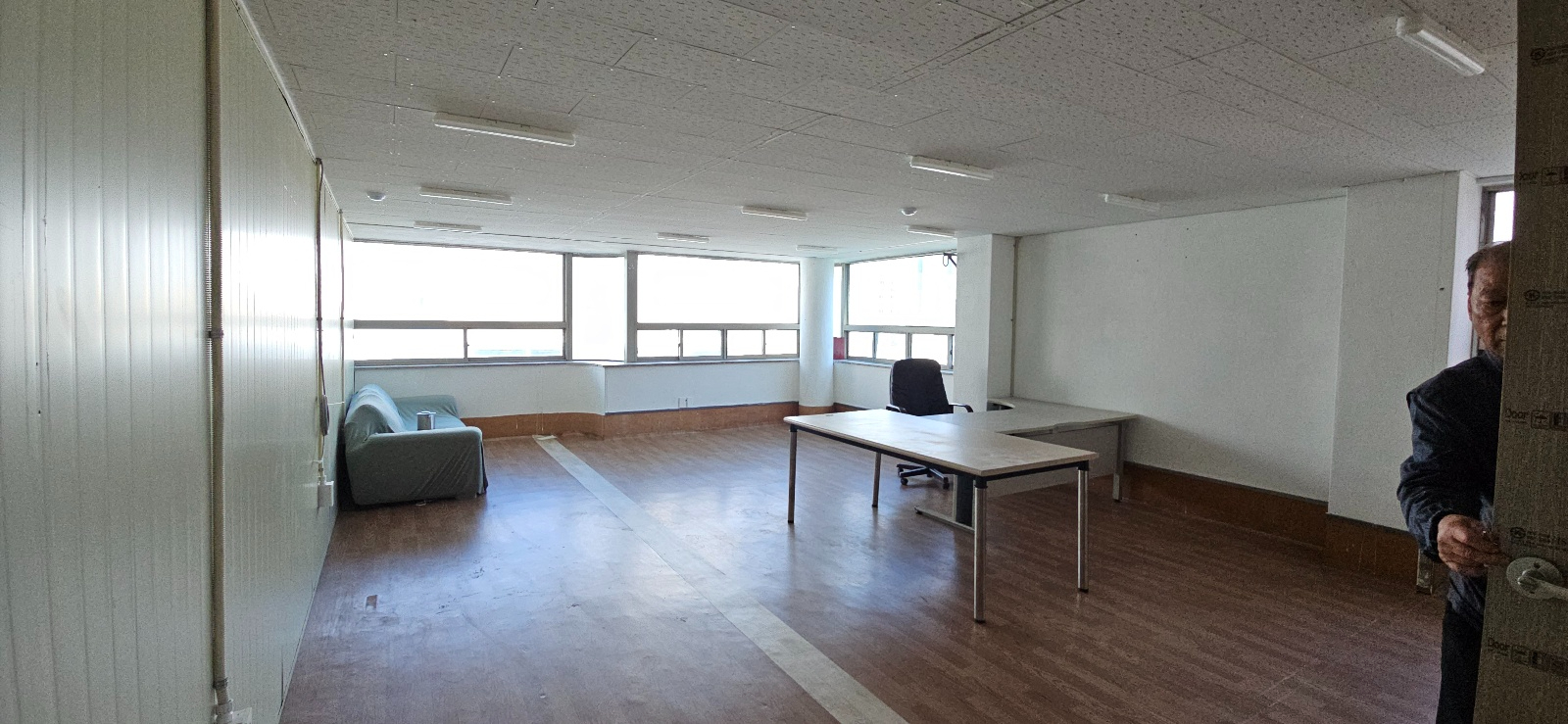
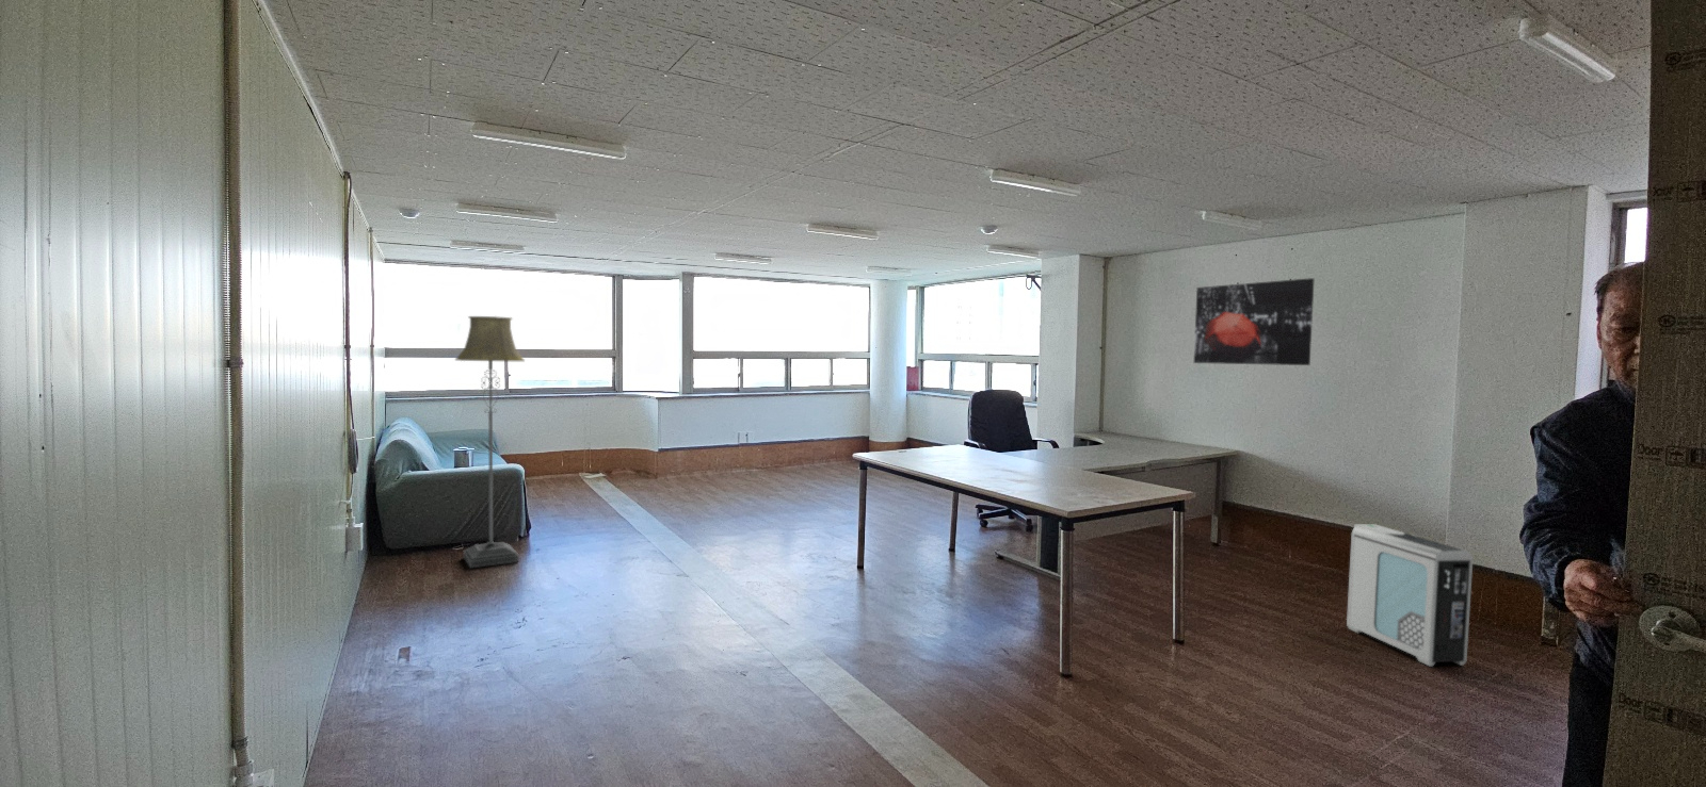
+ floor lamp [454,315,526,569]
+ wall art [1194,277,1315,366]
+ air purifier [1346,523,1473,667]
